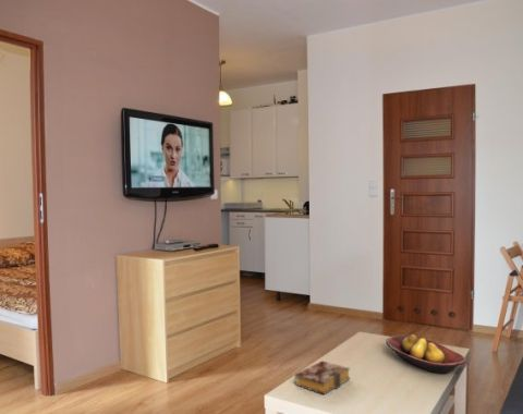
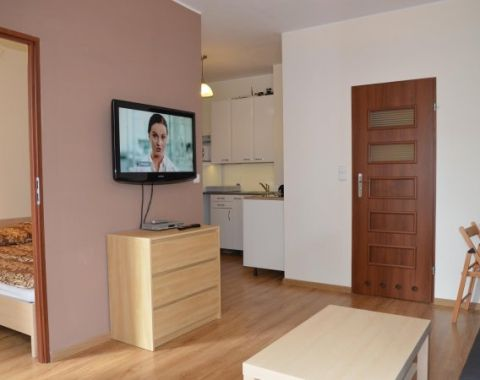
- book [293,360,351,395]
- fruit bowl [385,333,467,375]
